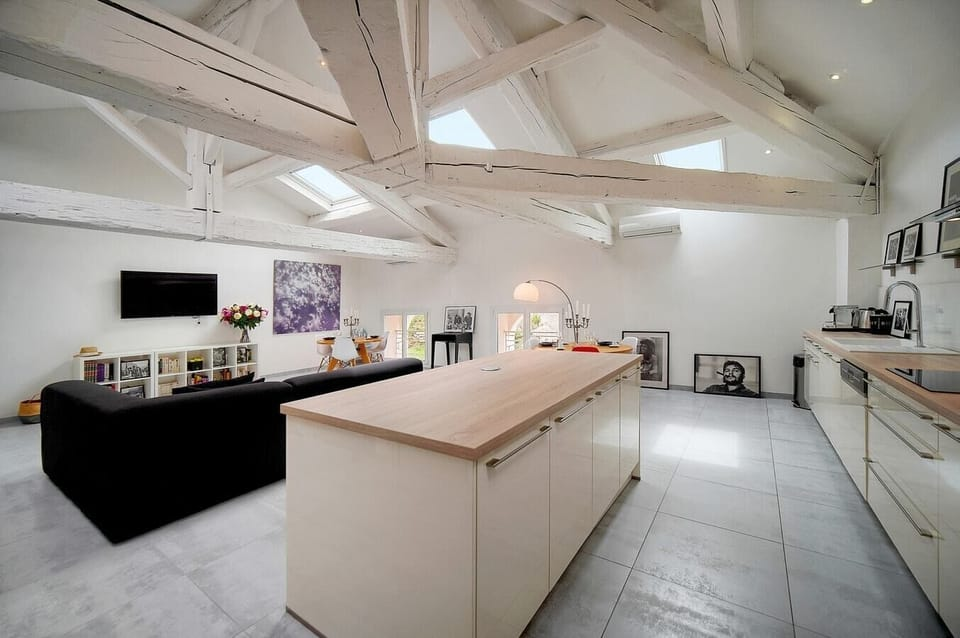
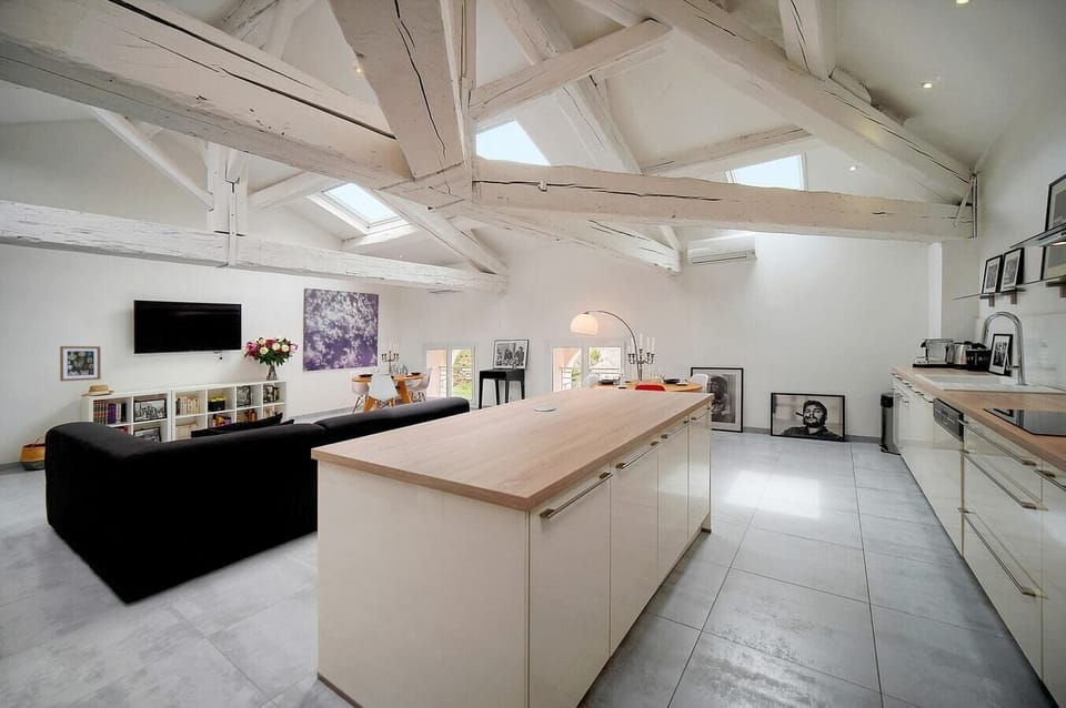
+ wall art [59,345,102,382]
